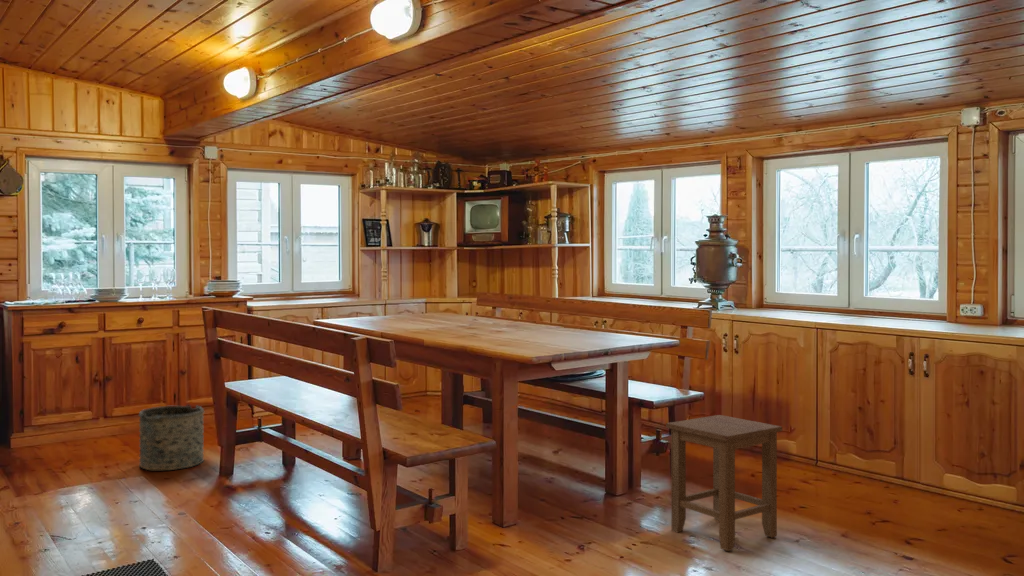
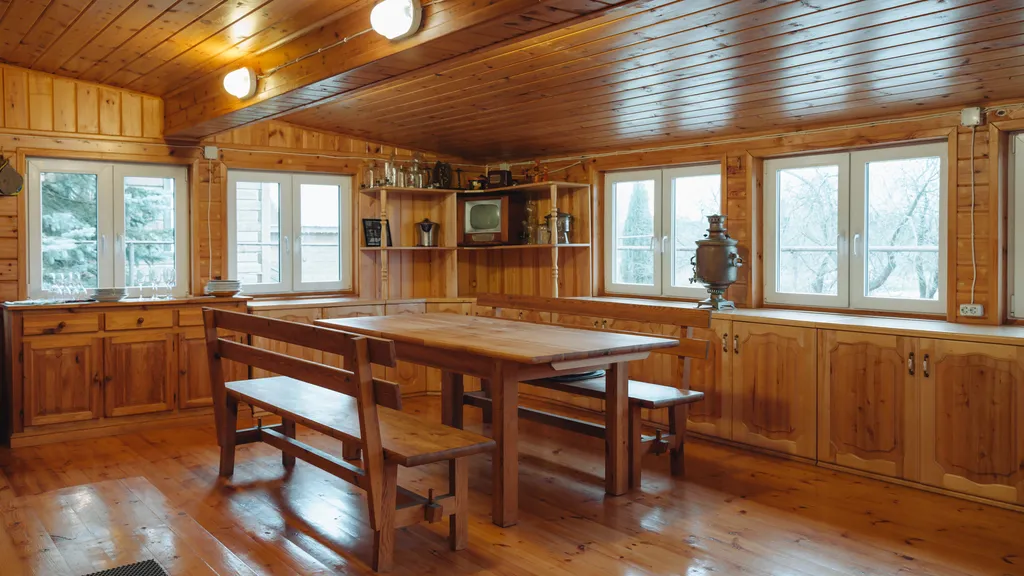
- stool [665,414,783,552]
- bucket [138,403,206,471]
